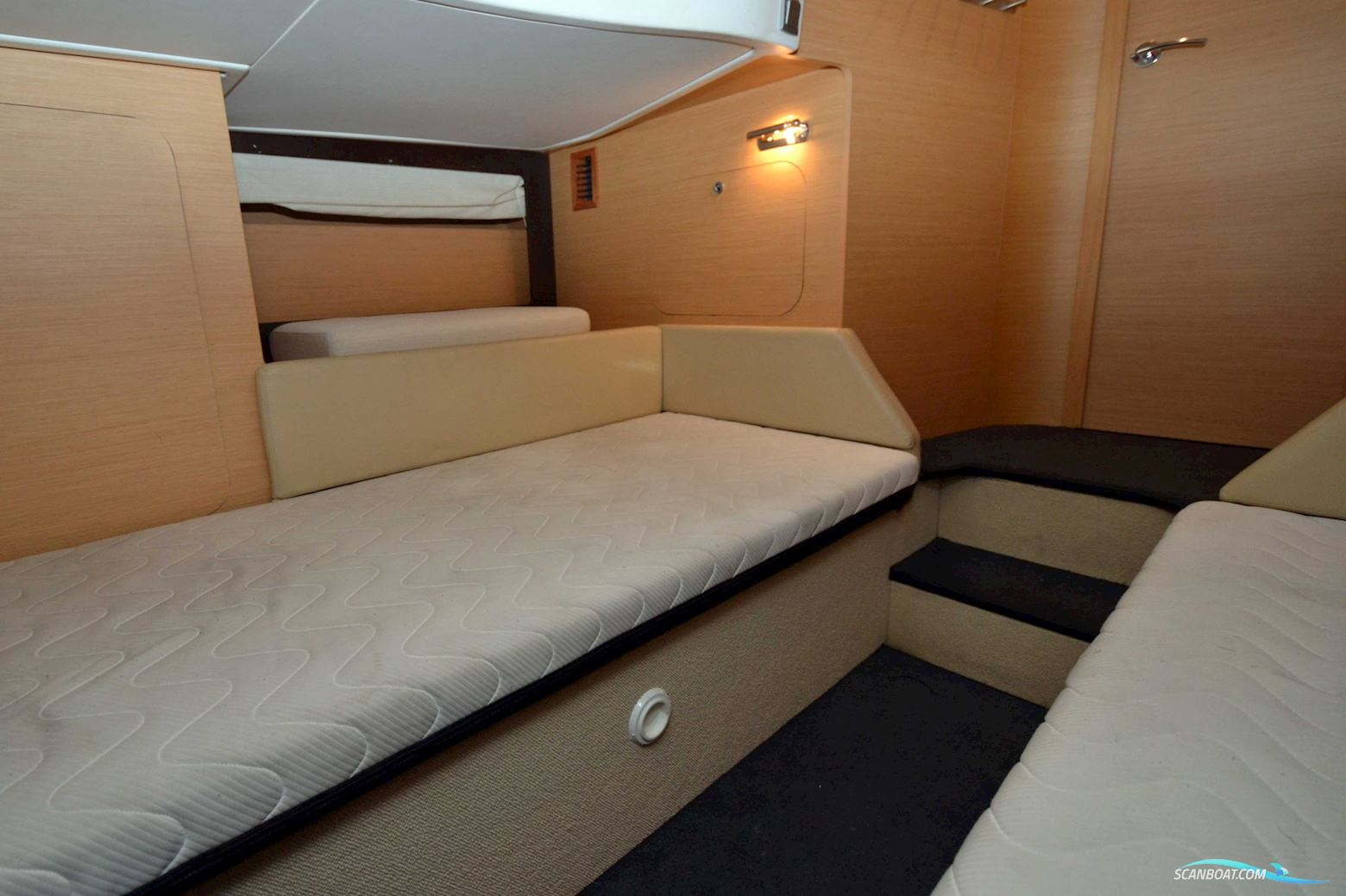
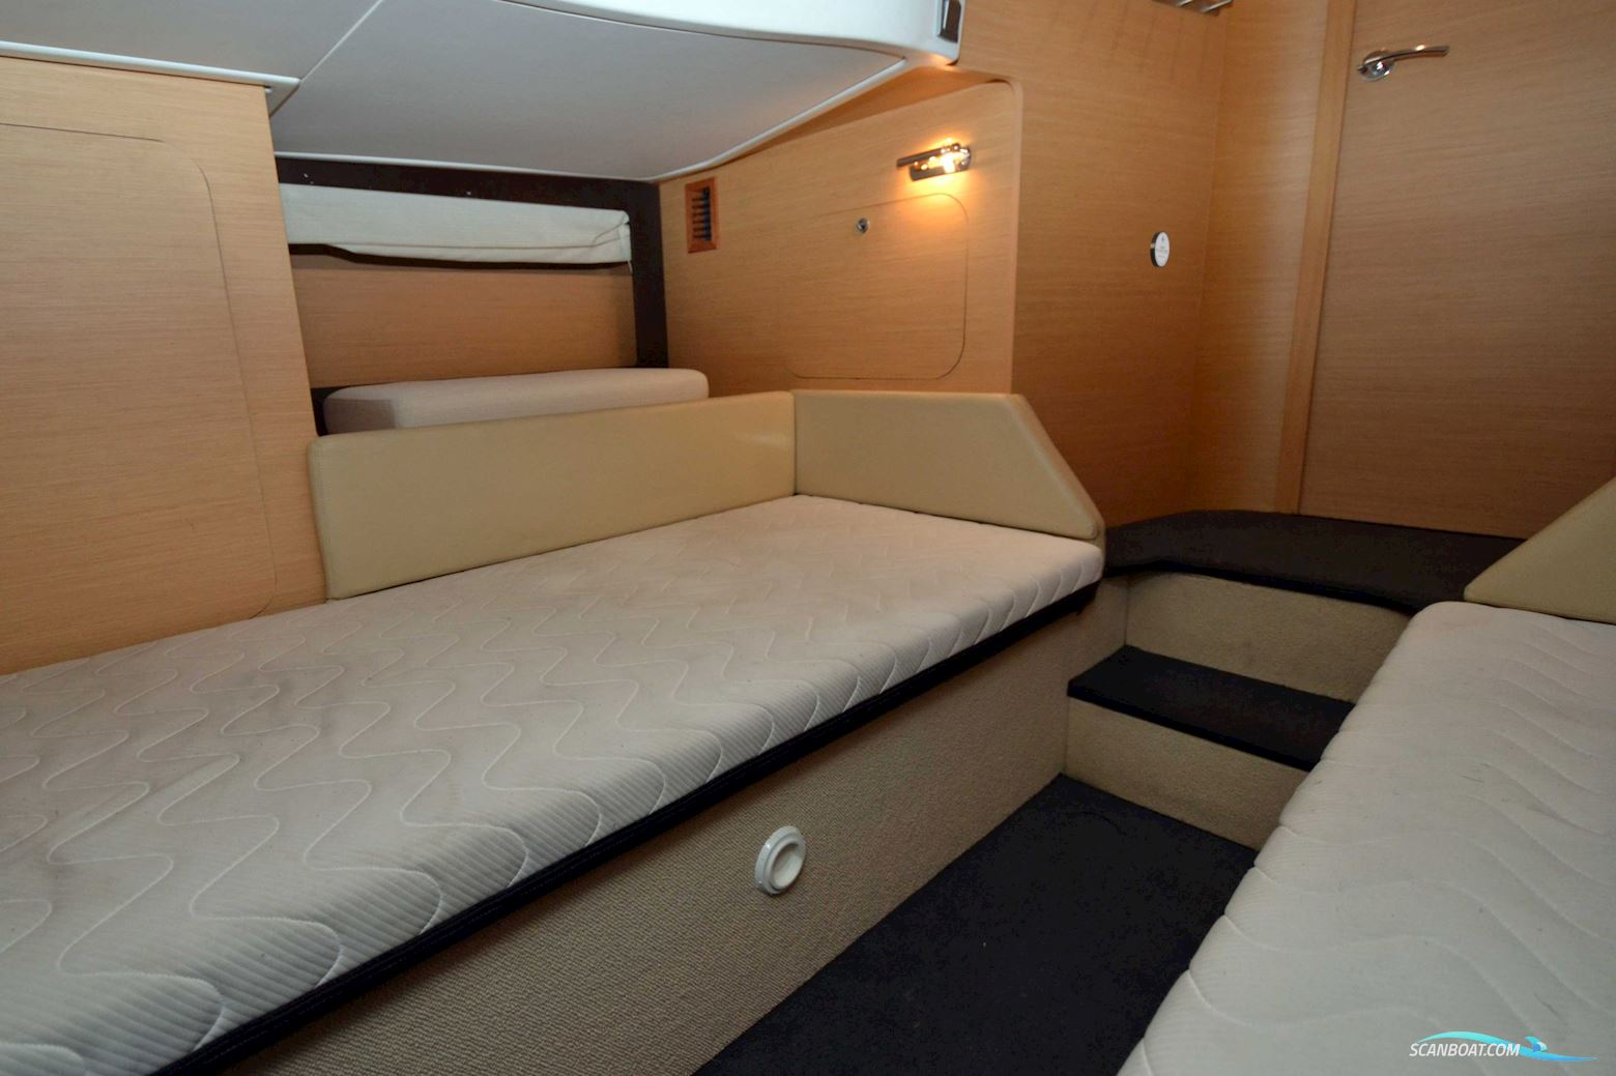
+ badge [1149,229,1171,268]
